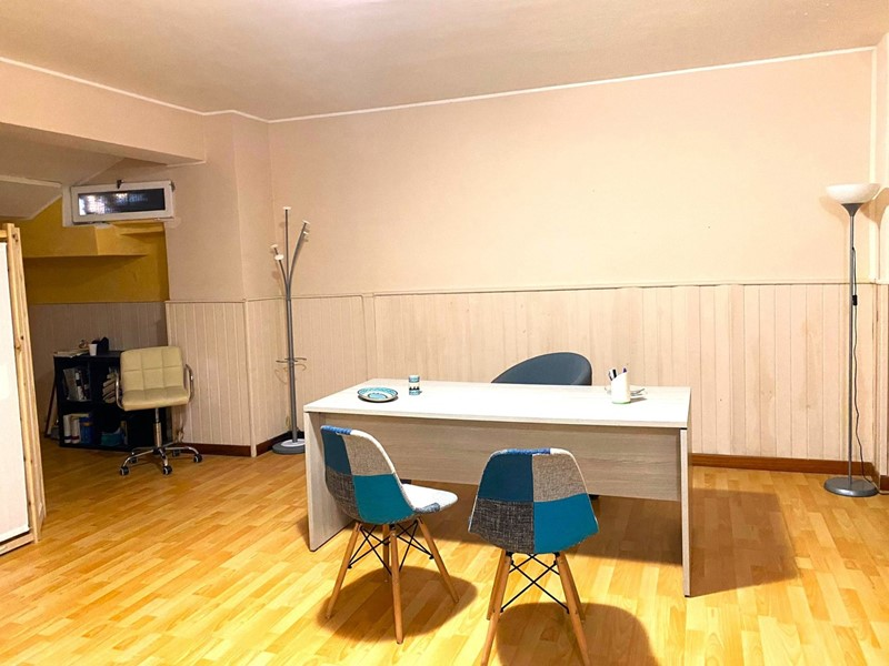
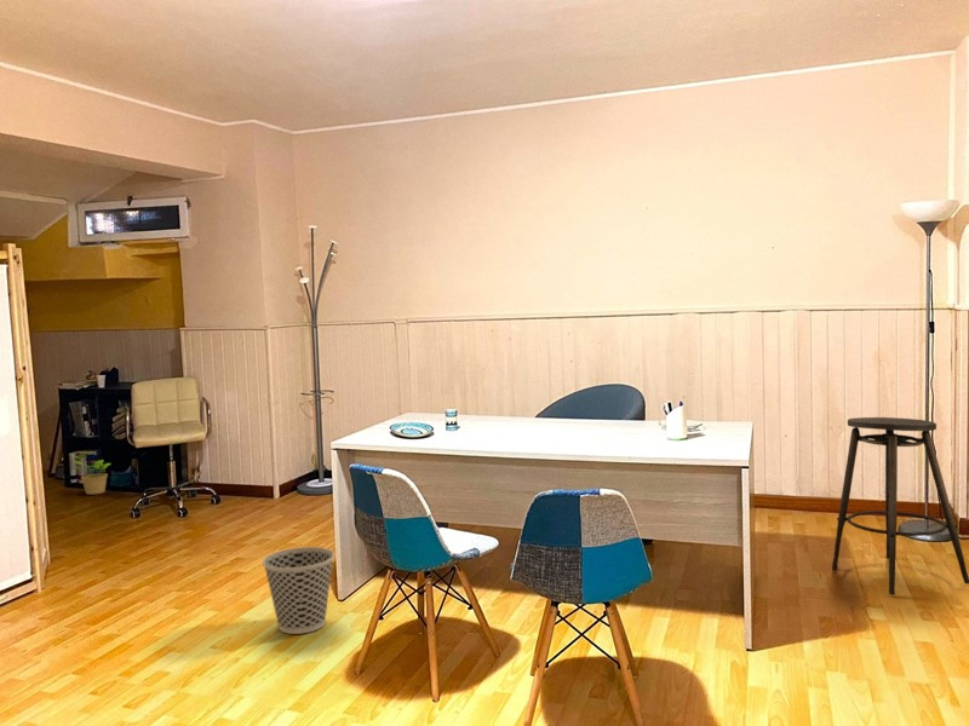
+ wastebasket [262,546,336,635]
+ potted plant [70,454,111,496]
+ stool [831,416,969,597]
